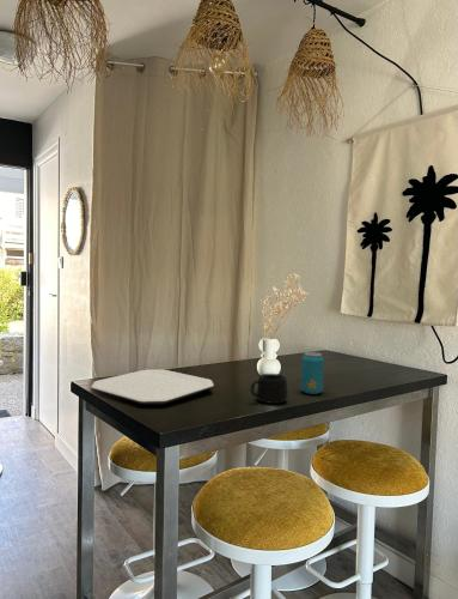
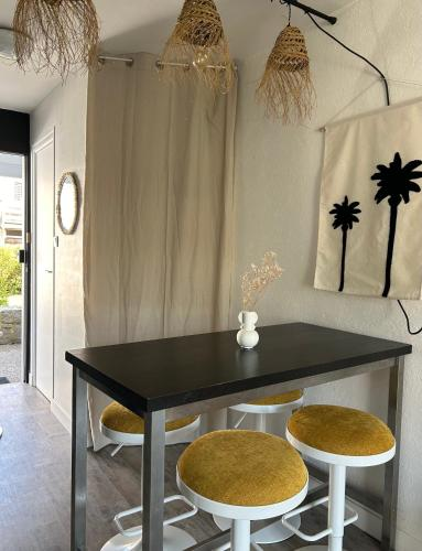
- beverage can [300,351,325,395]
- mug [250,373,288,405]
- plate [90,368,215,406]
